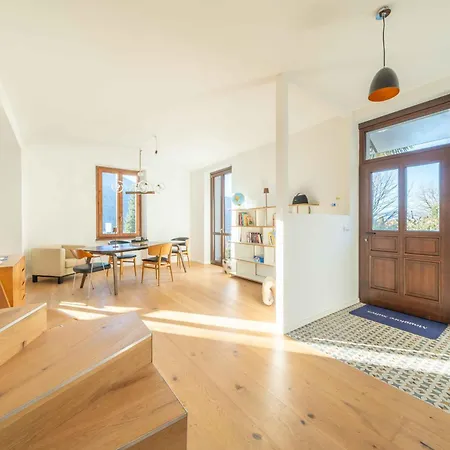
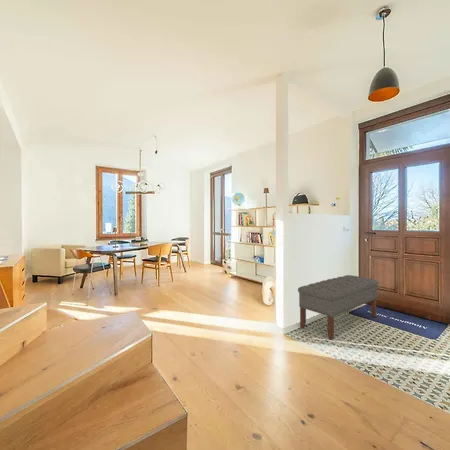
+ bench [297,274,379,341]
